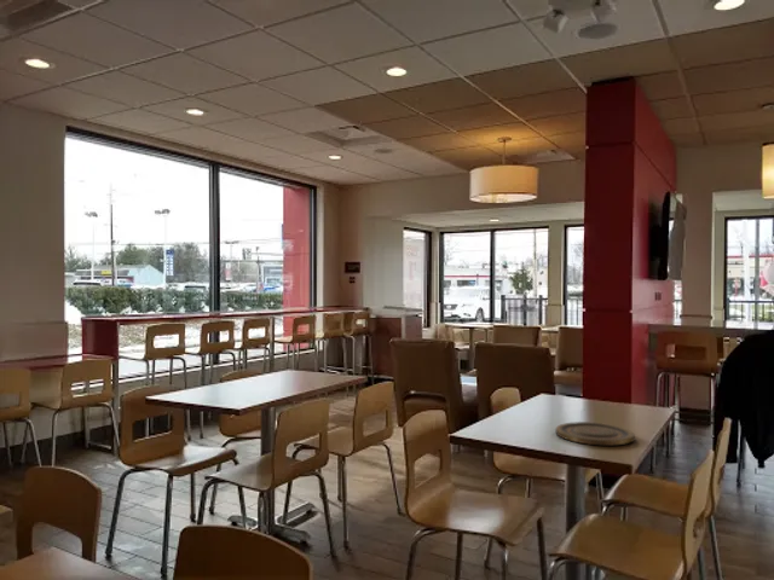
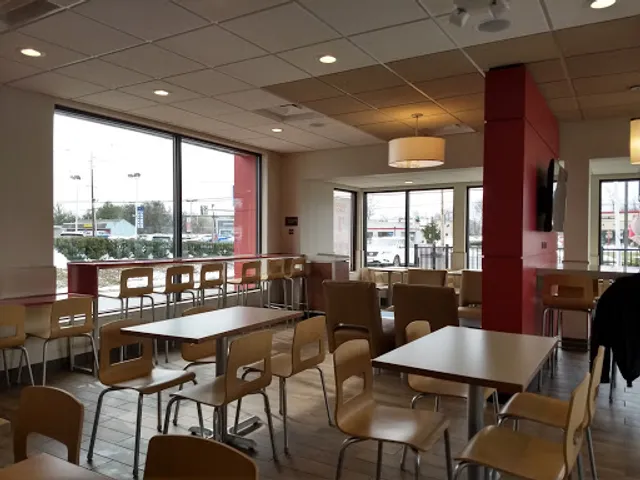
- plate [554,420,636,447]
